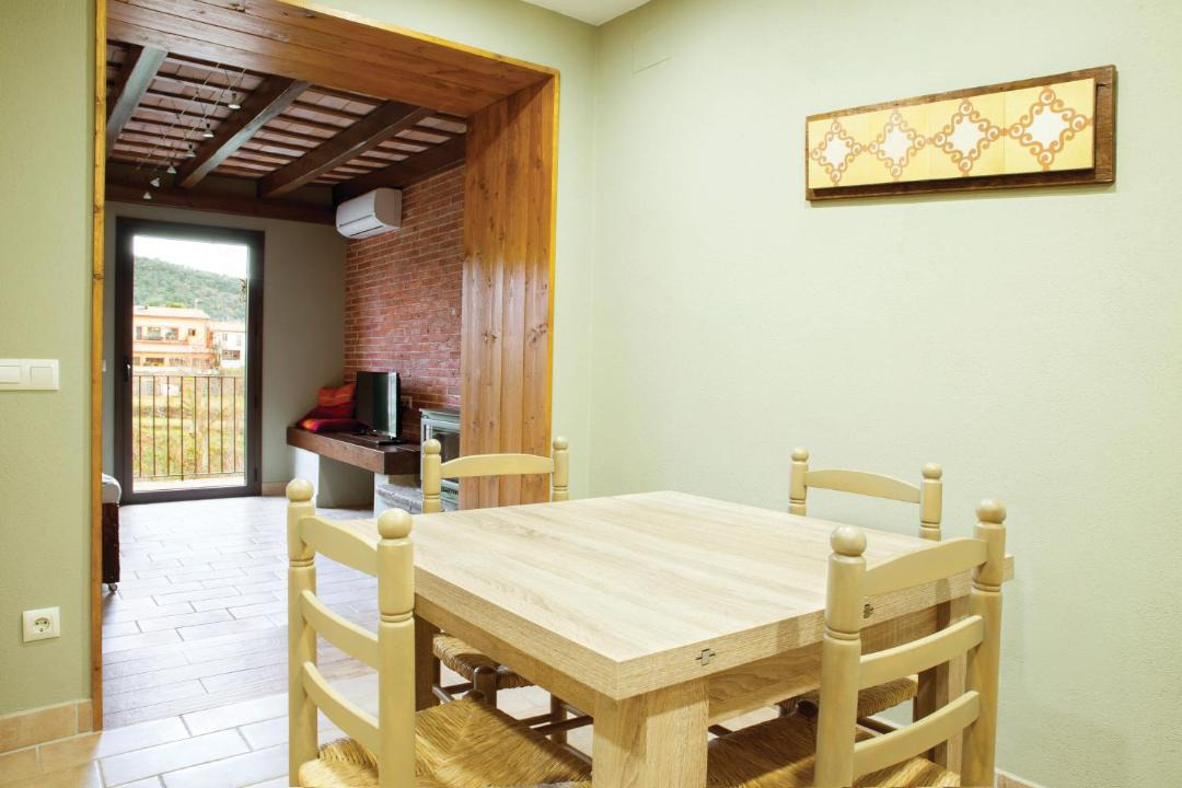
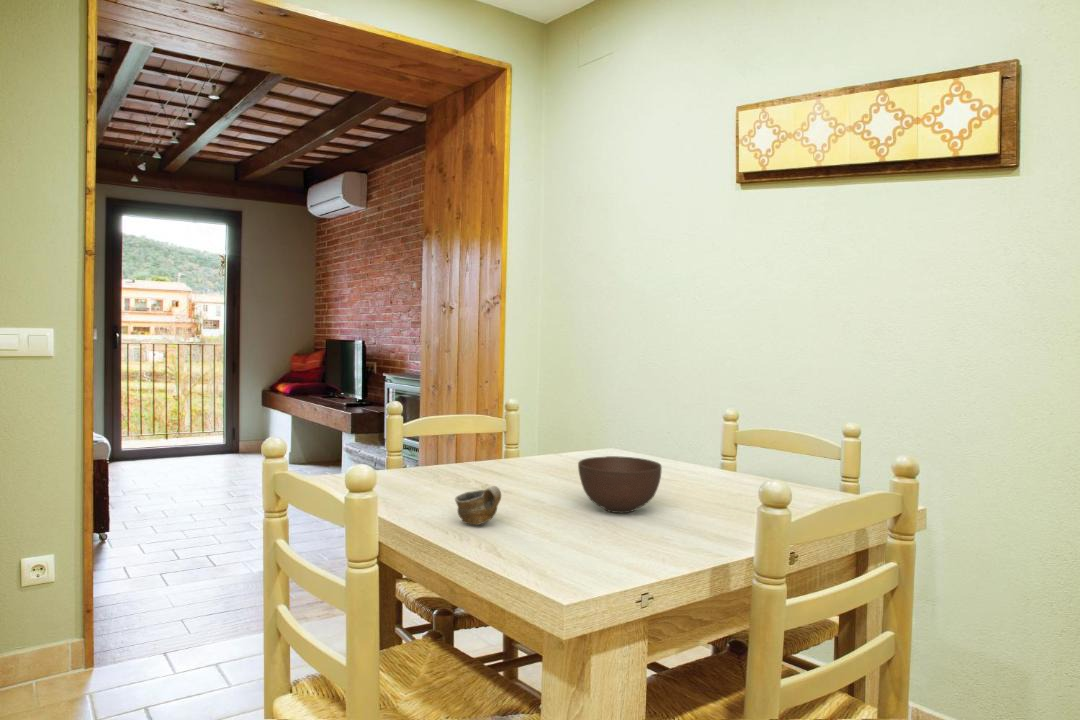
+ bowl [577,455,663,514]
+ cup [454,485,502,526]
